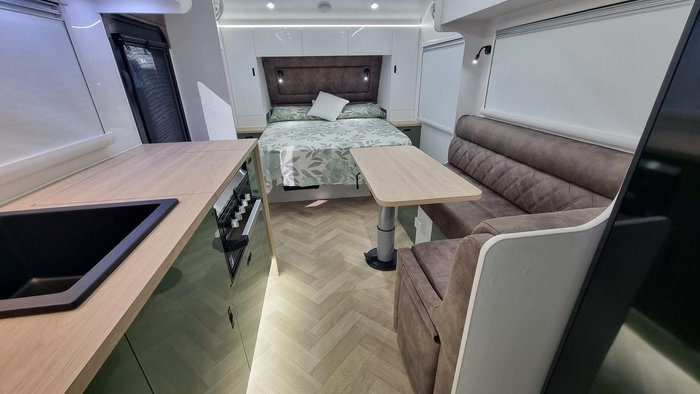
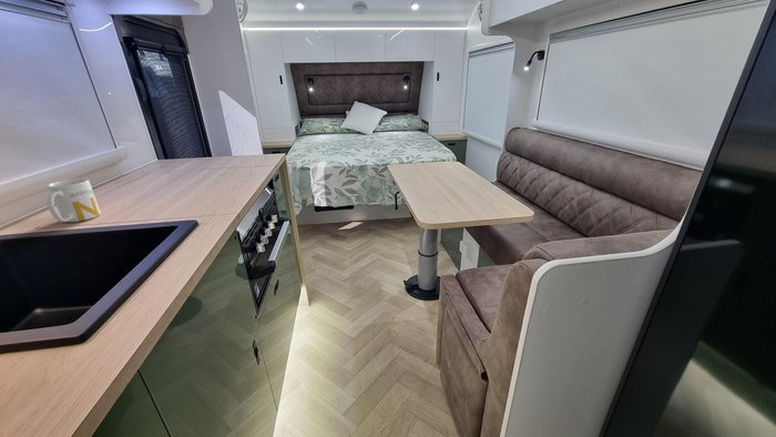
+ mug [47,177,102,223]
